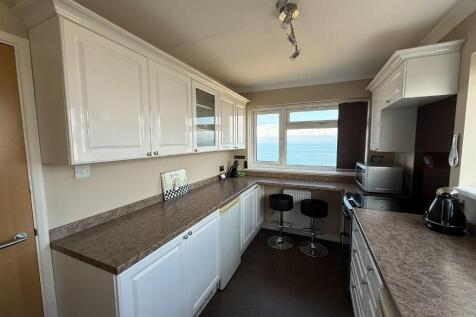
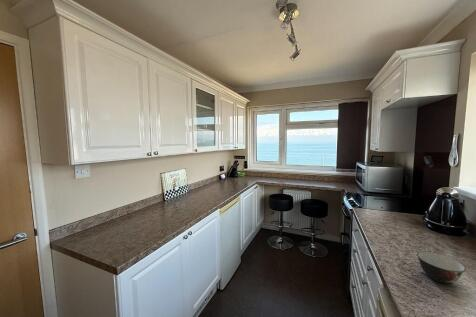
+ soup bowl [416,250,467,284]
